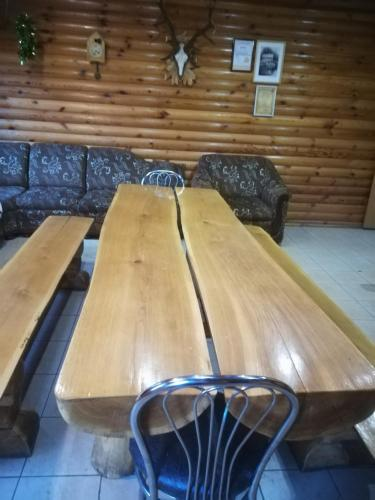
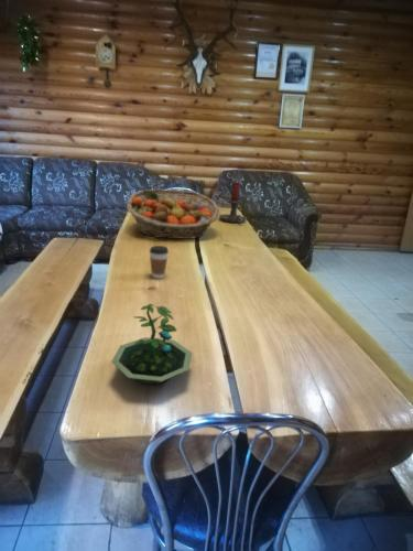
+ coffee cup [149,245,170,280]
+ fruit basket [126,188,220,240]
+ candle holder [218,180,248,224]
+ terrarium [110,303,193,386]
